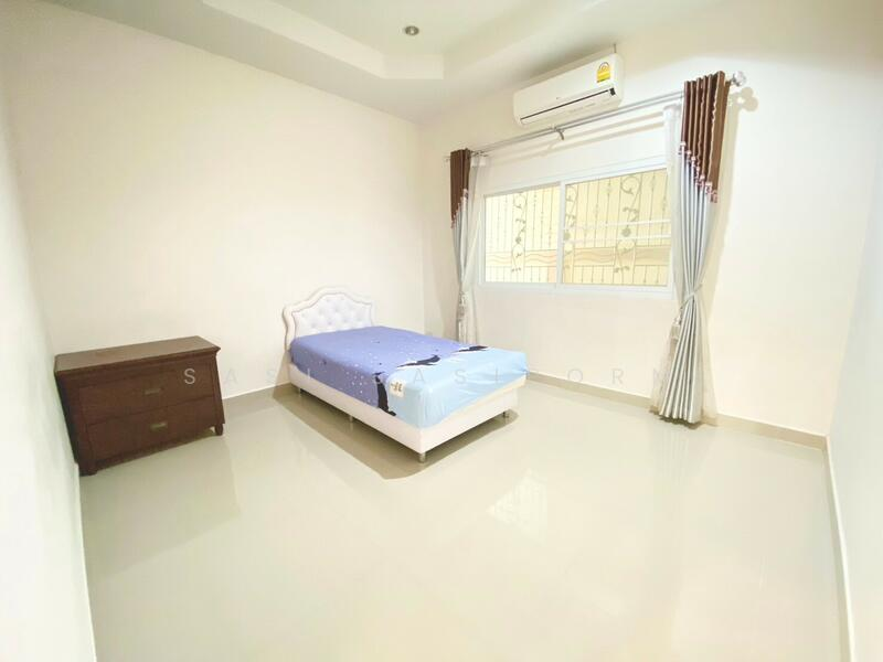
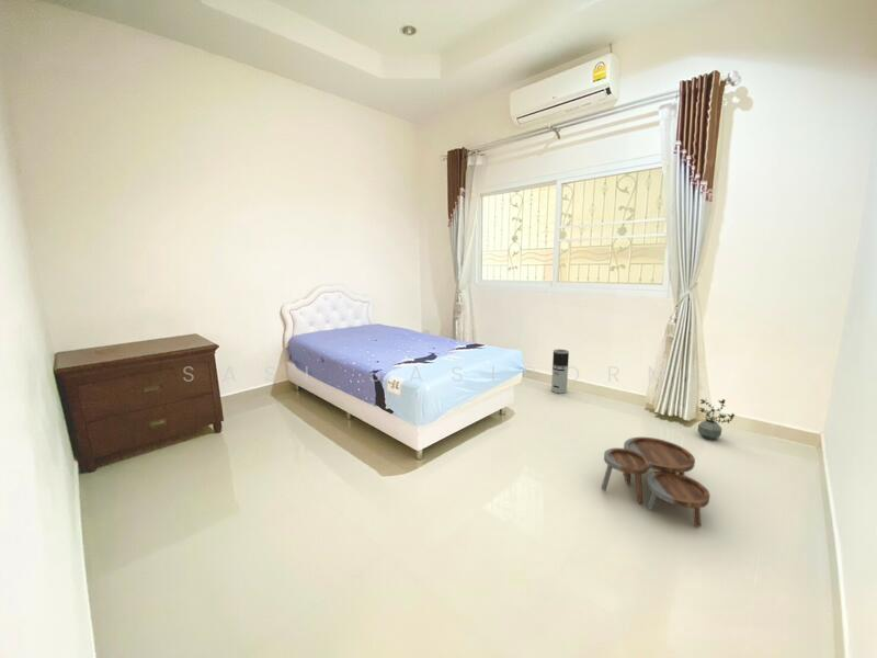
+ potted plant [697,397,736,441]
+ nesting tables [600,436,711,527]
+ air purifier [550,349,570,395]
